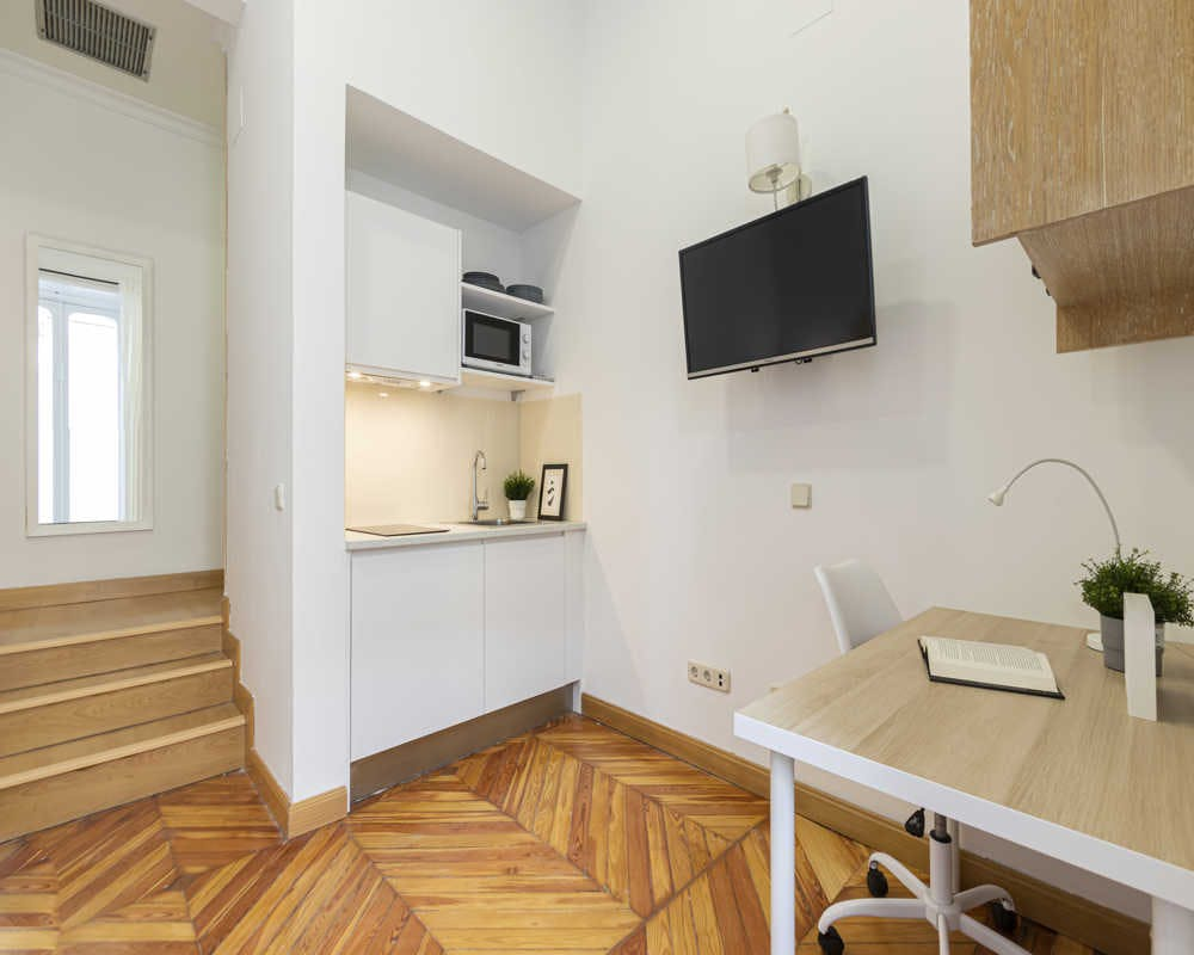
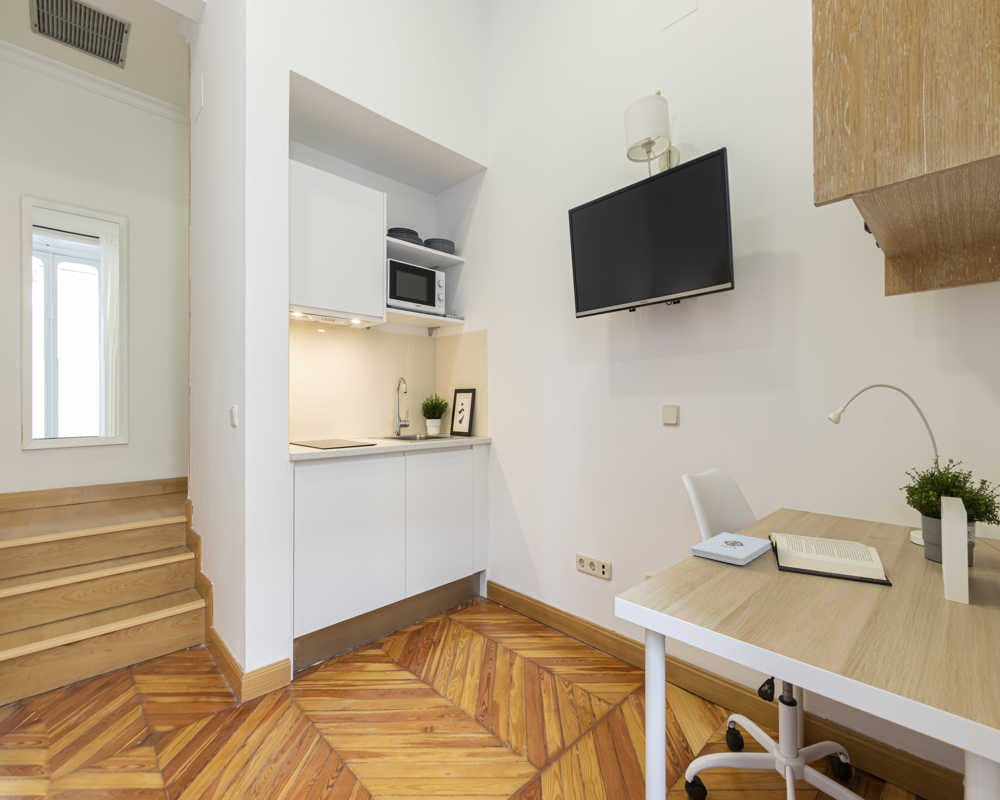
+ notepad [689,531,772,566]
